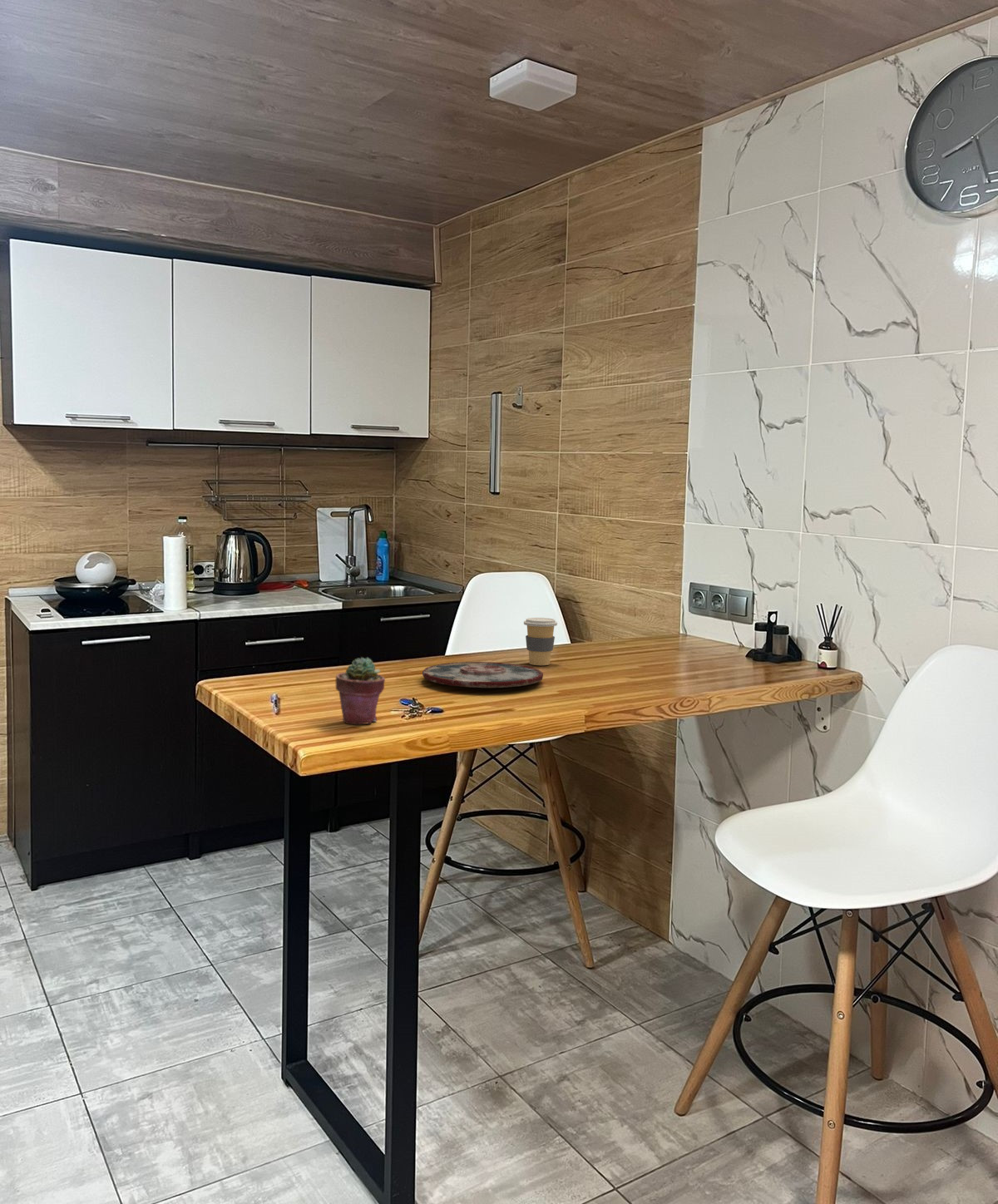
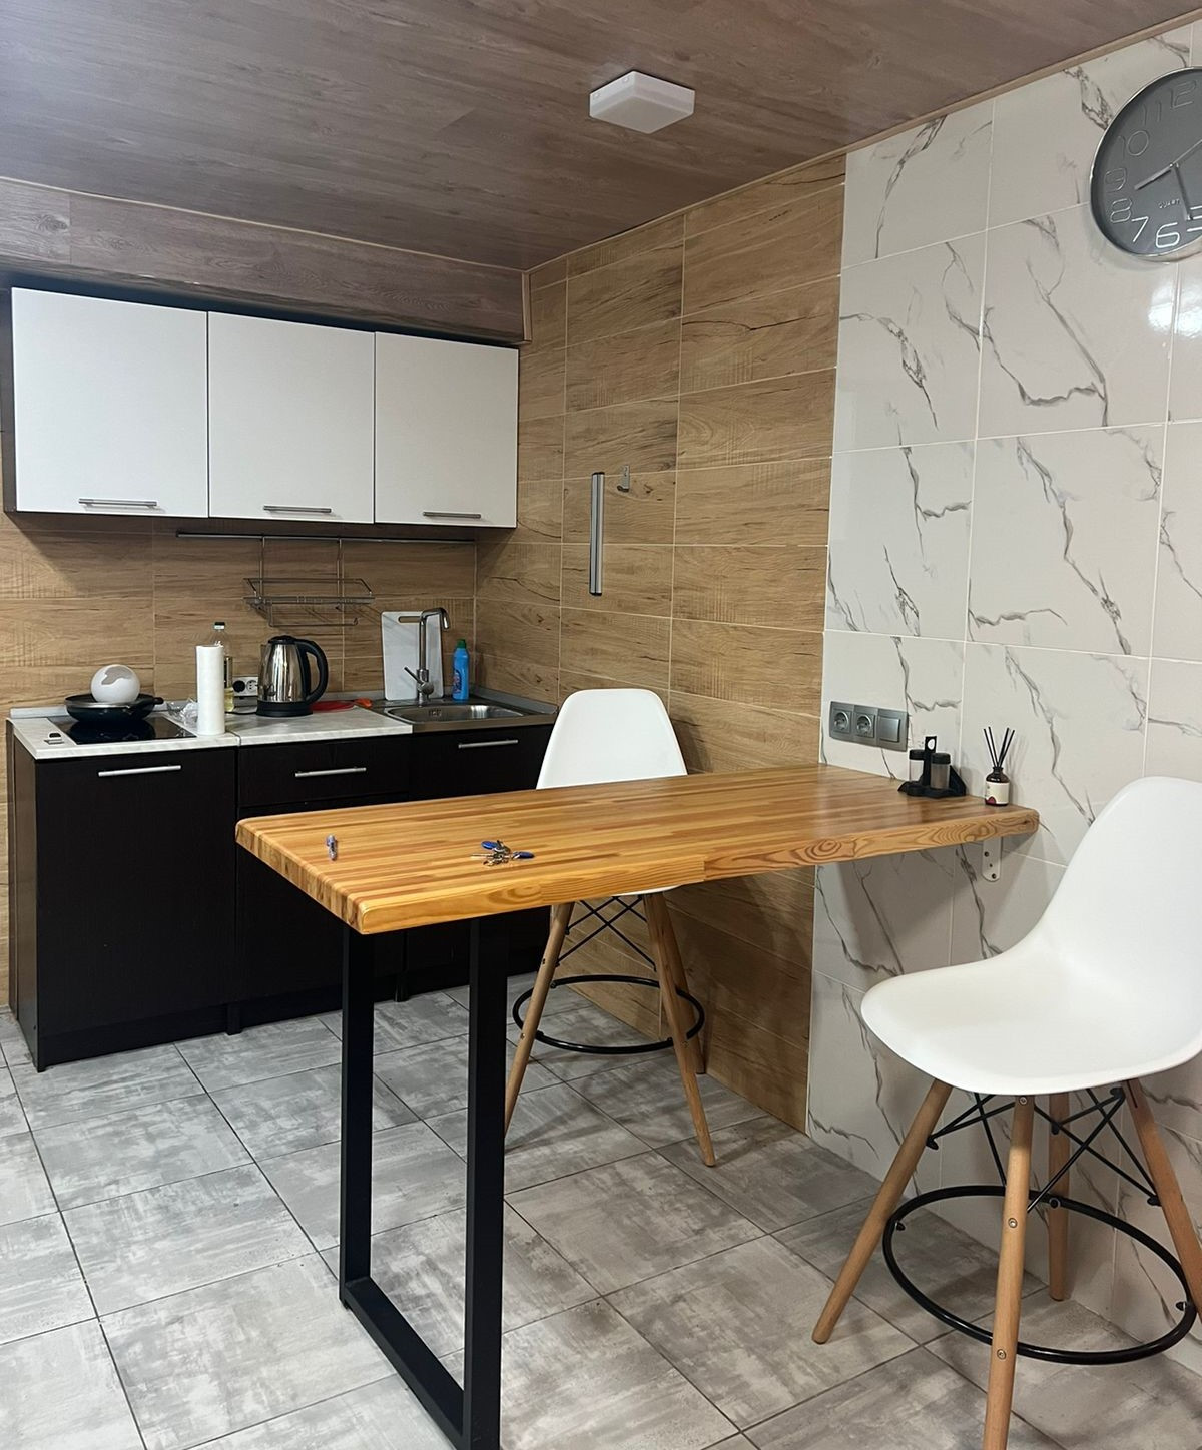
- potted succulent [335,656,386,725]
- coffee cup [523,617,558,666]
- plate [422,661,544,688]
